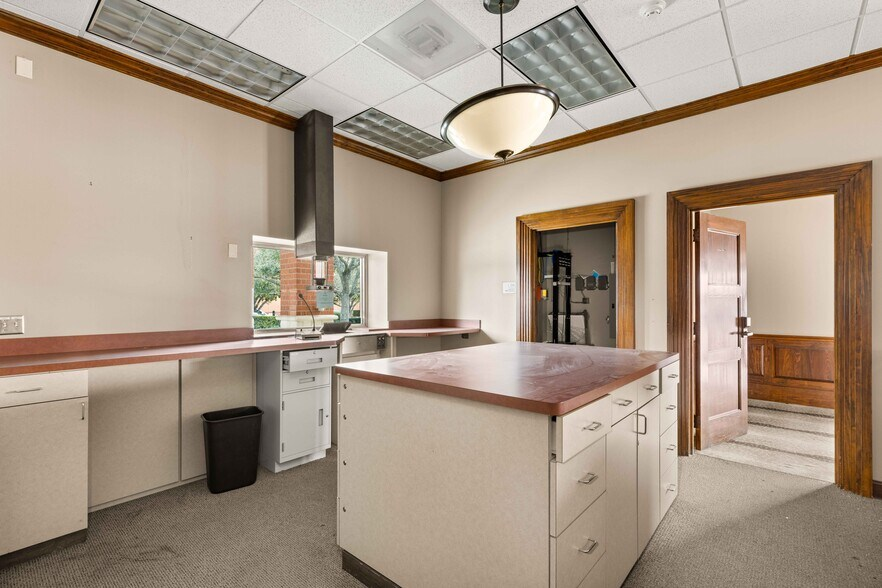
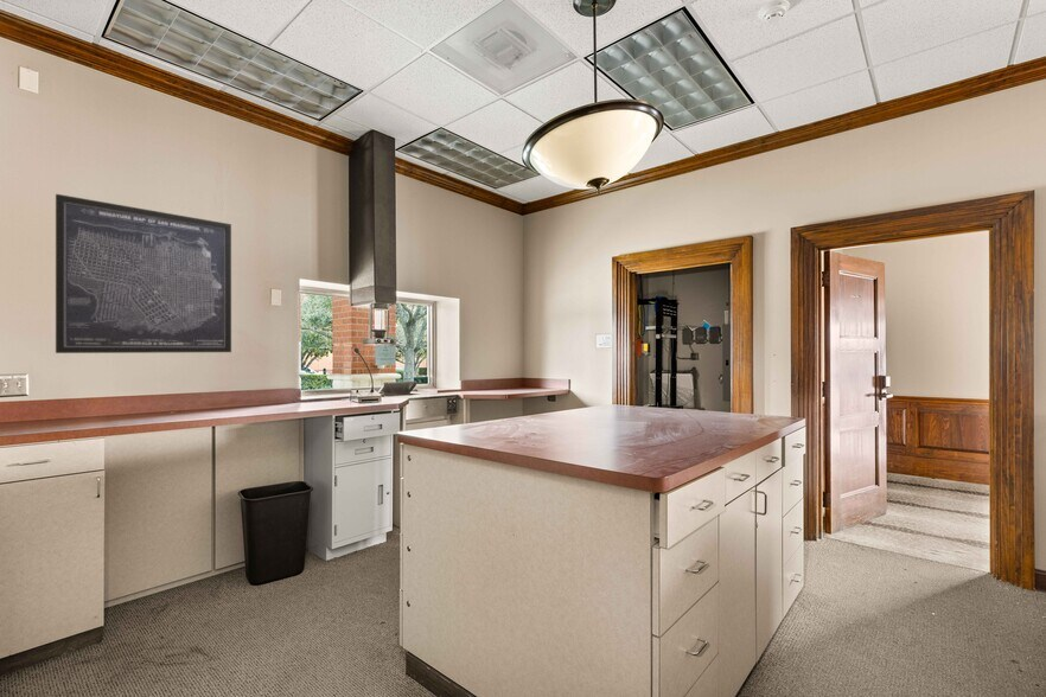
+ wall art [55,193,232,354]
